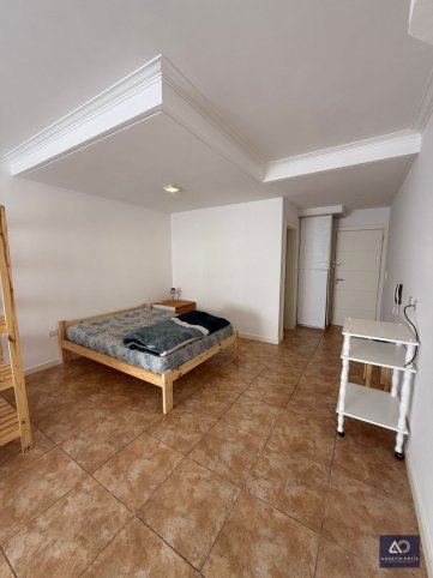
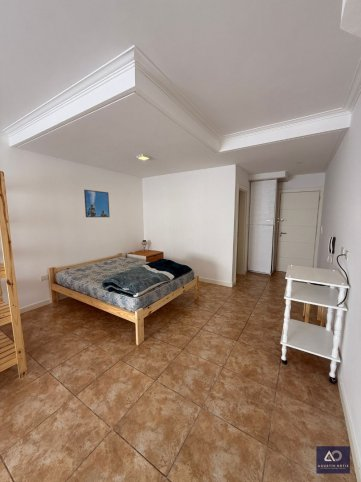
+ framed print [83,189,110,218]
